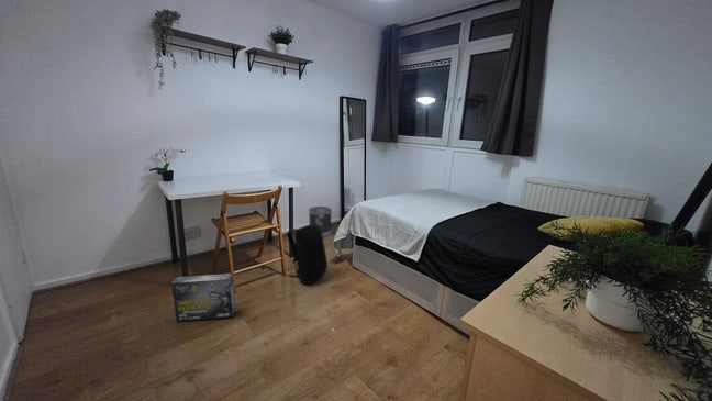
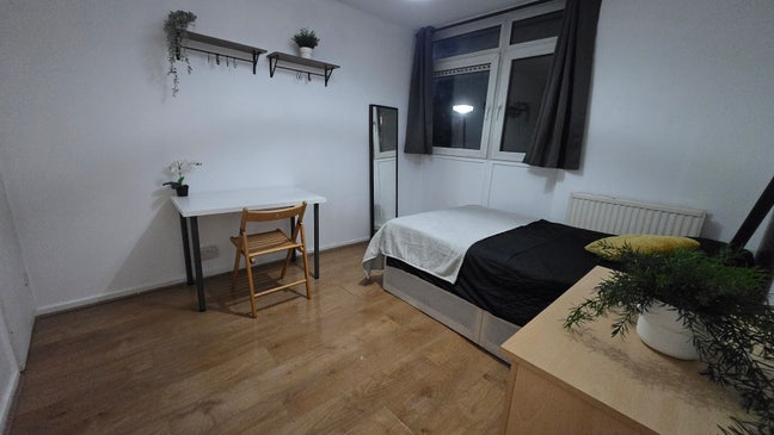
- box [170,272,236,323]
- backpack [286,224,329,285]
- wastebasket [308,205,333,238]
